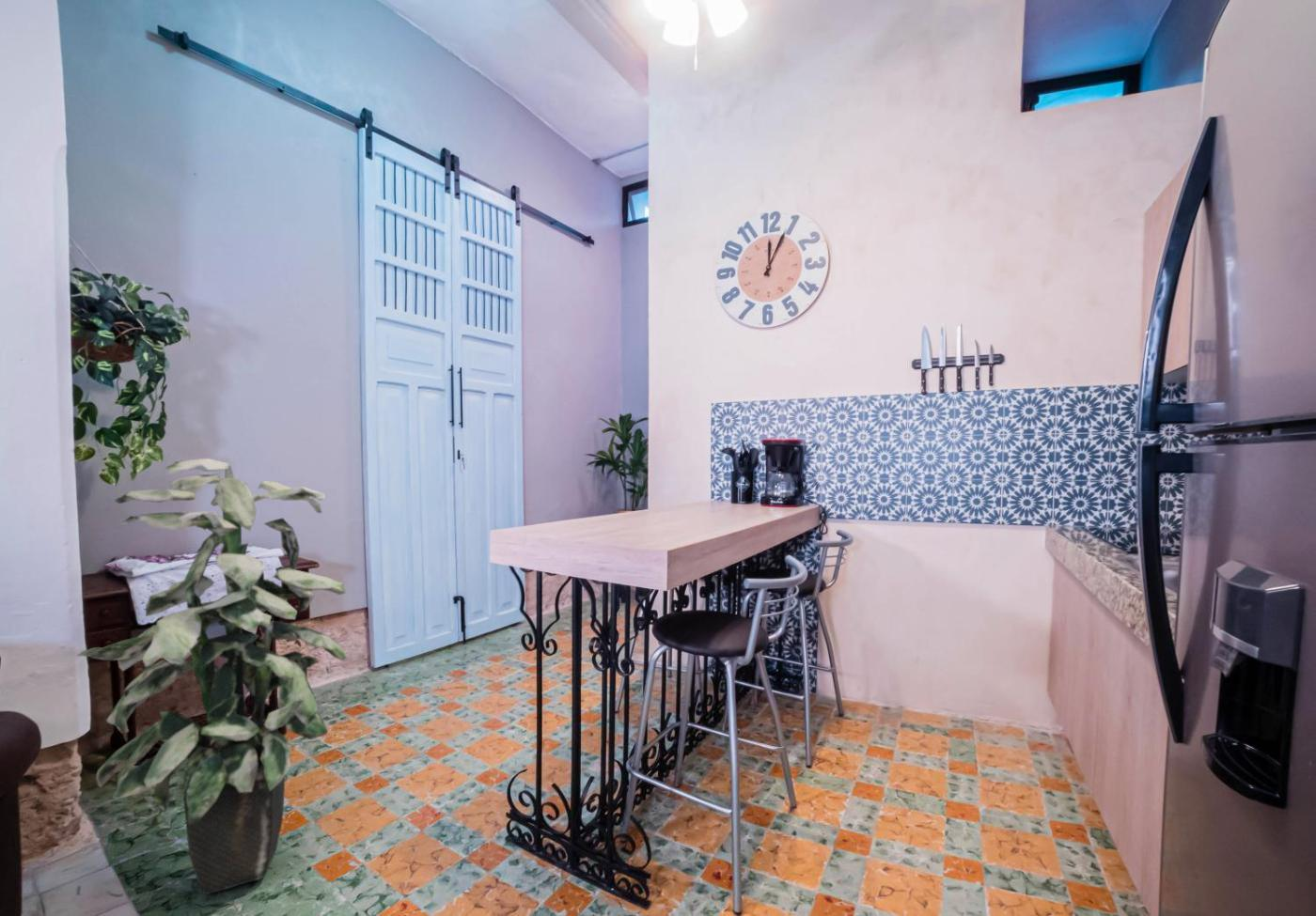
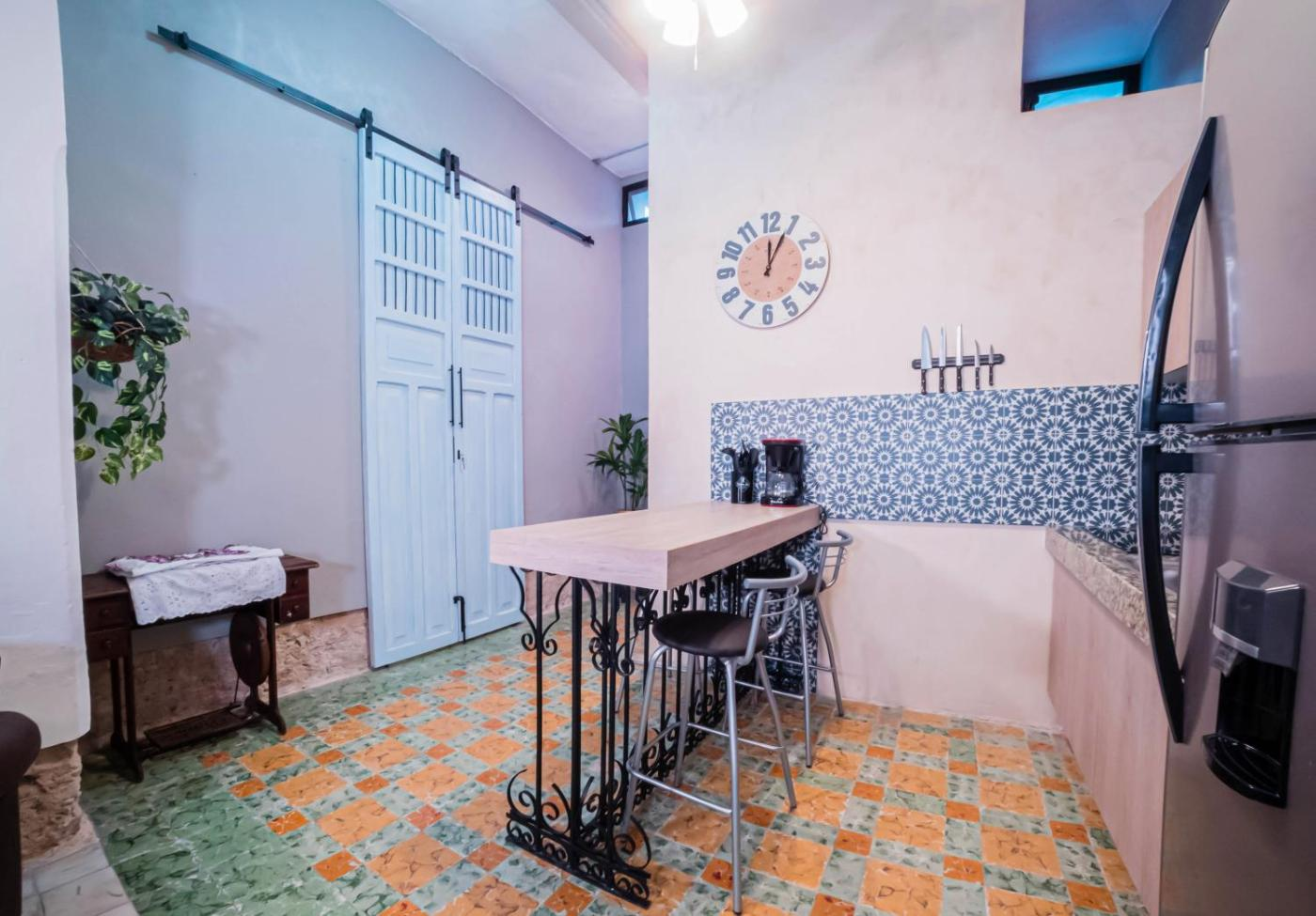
- indoor plant [76,458,347,895]
